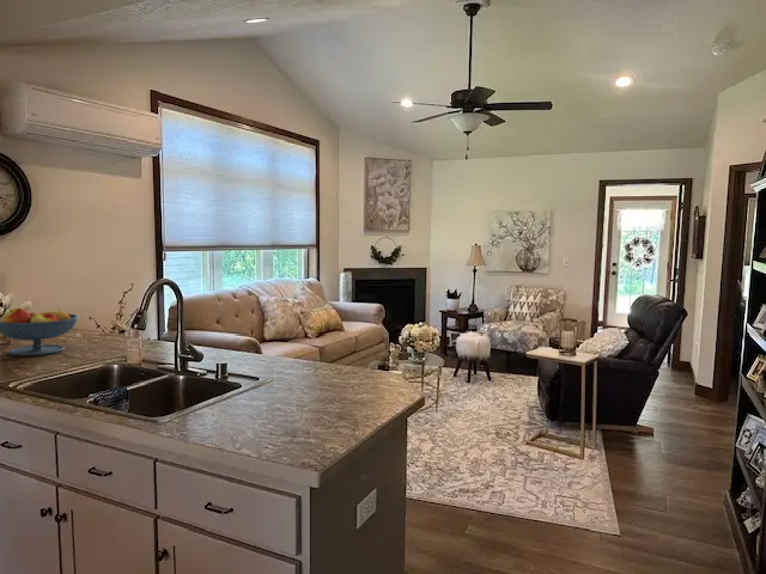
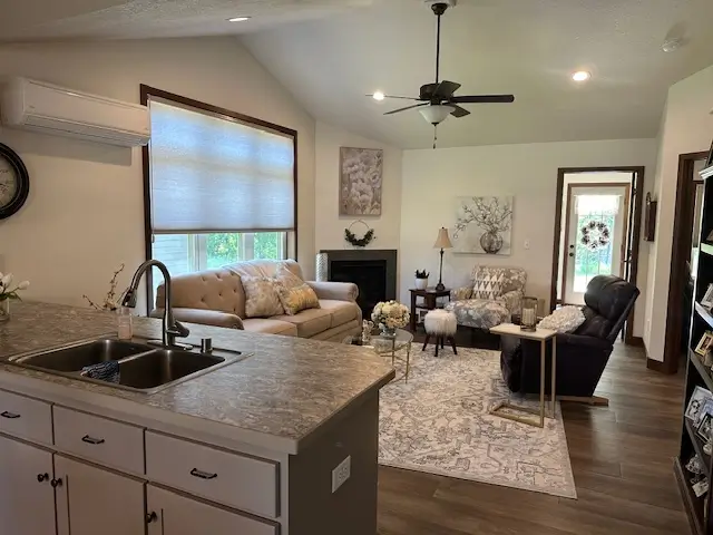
- fruit bowl [0,307,79,358]
